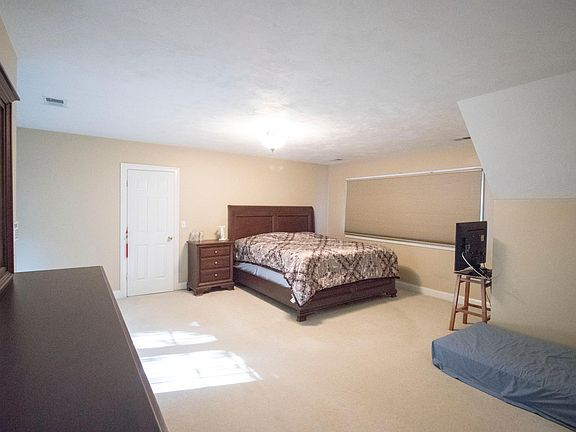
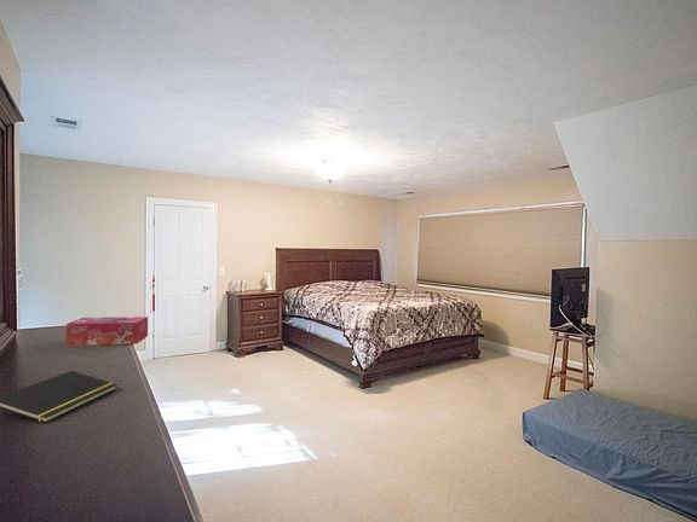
+ notepad [0,370,119,424]
+ tissue box [65,315,149,347]
